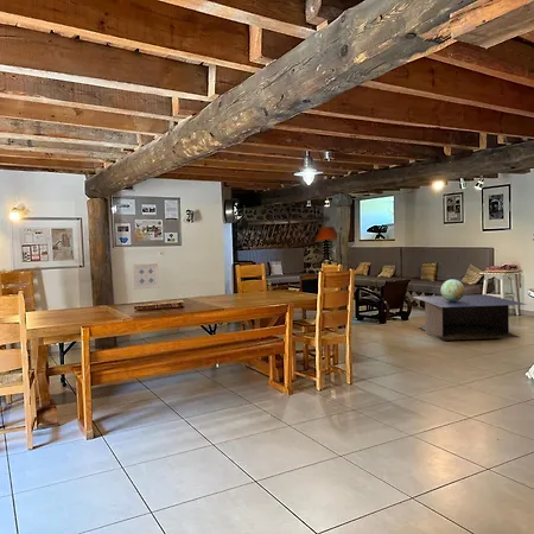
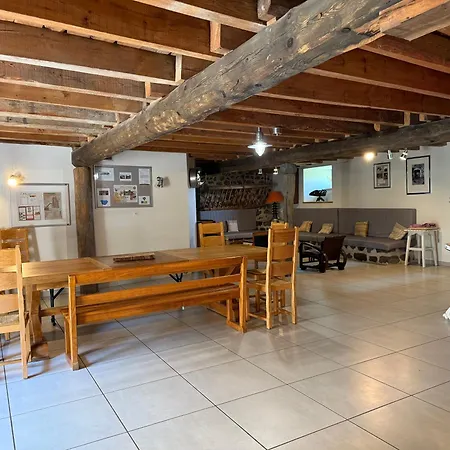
- coffee table [413,293,528,342]
- decorative globe [439,279,465,301]
- wall art [132,261,160,291]
